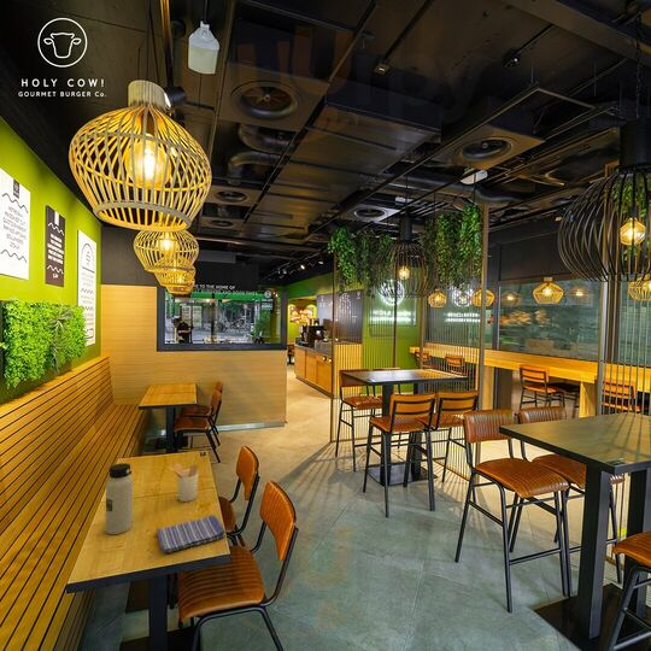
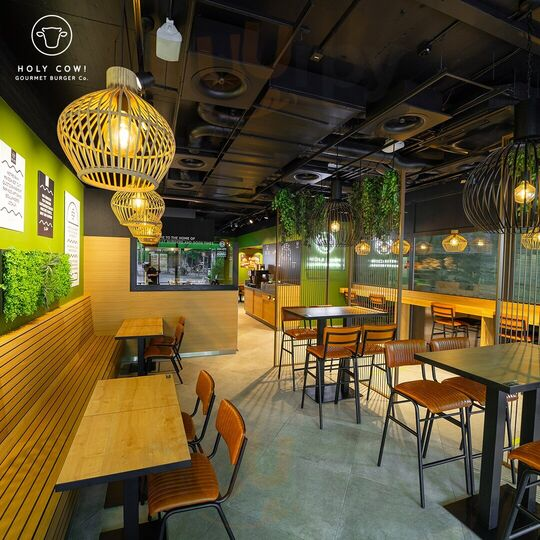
- dish towel [156,514,227,556]
- utensil holder [168,463,199,503]
- water bottle [104,462,134,535]
